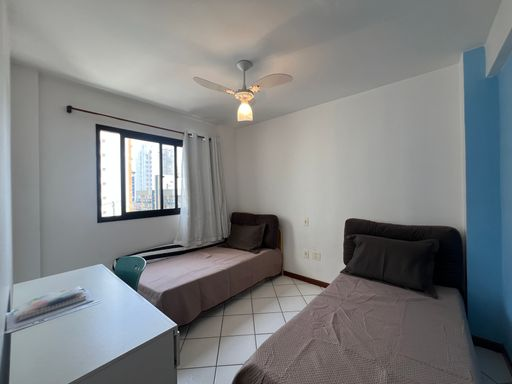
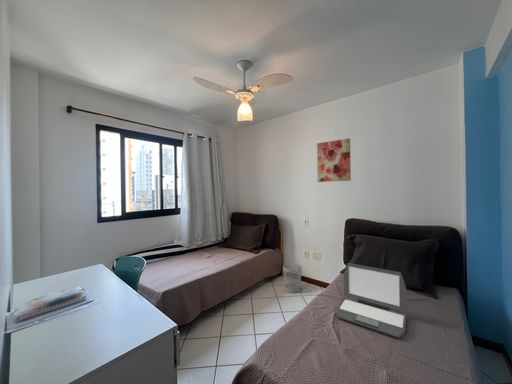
+ wastebasket [282,263,302,294]
+ laptop [336,262,407,339]
+ wall art [316,137,352,183]
